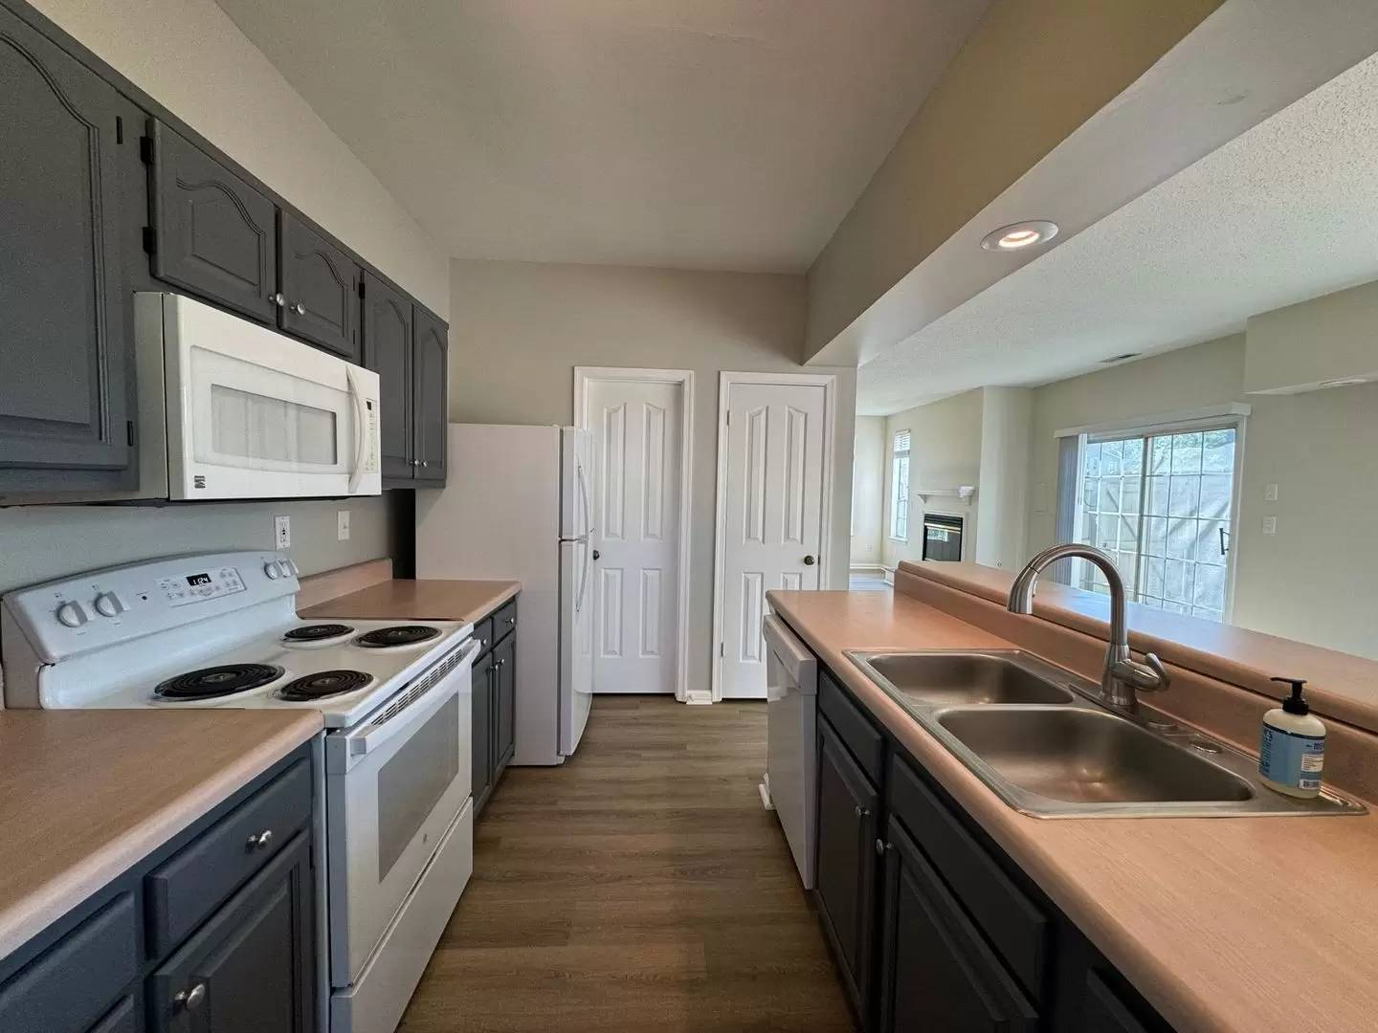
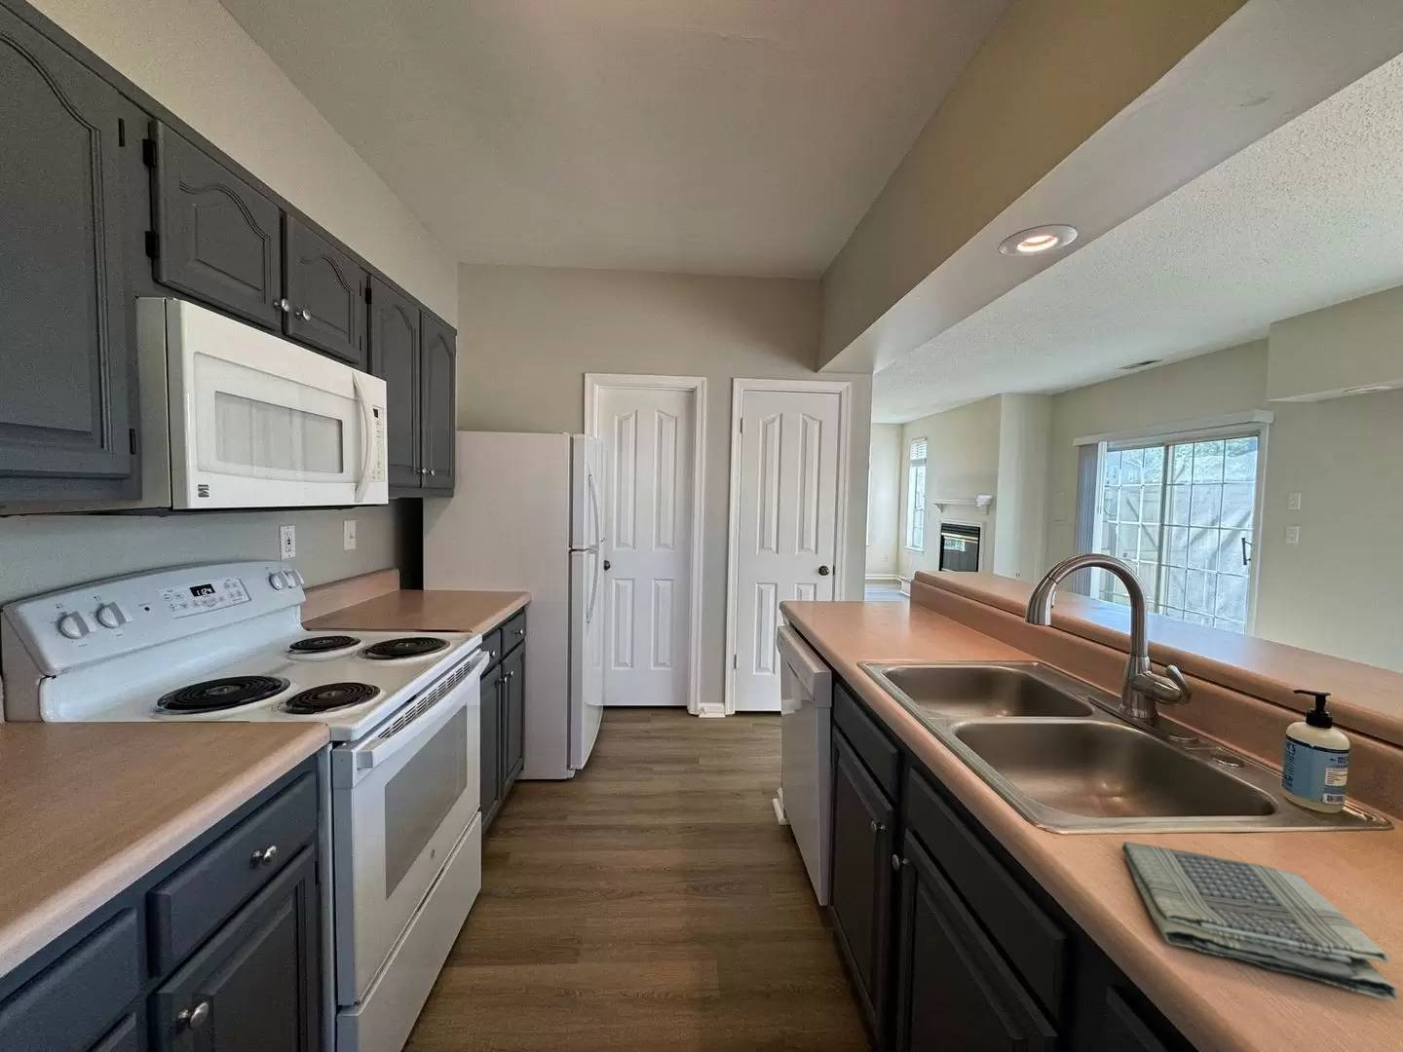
+ dish towel [1120,841,1399,1000]
